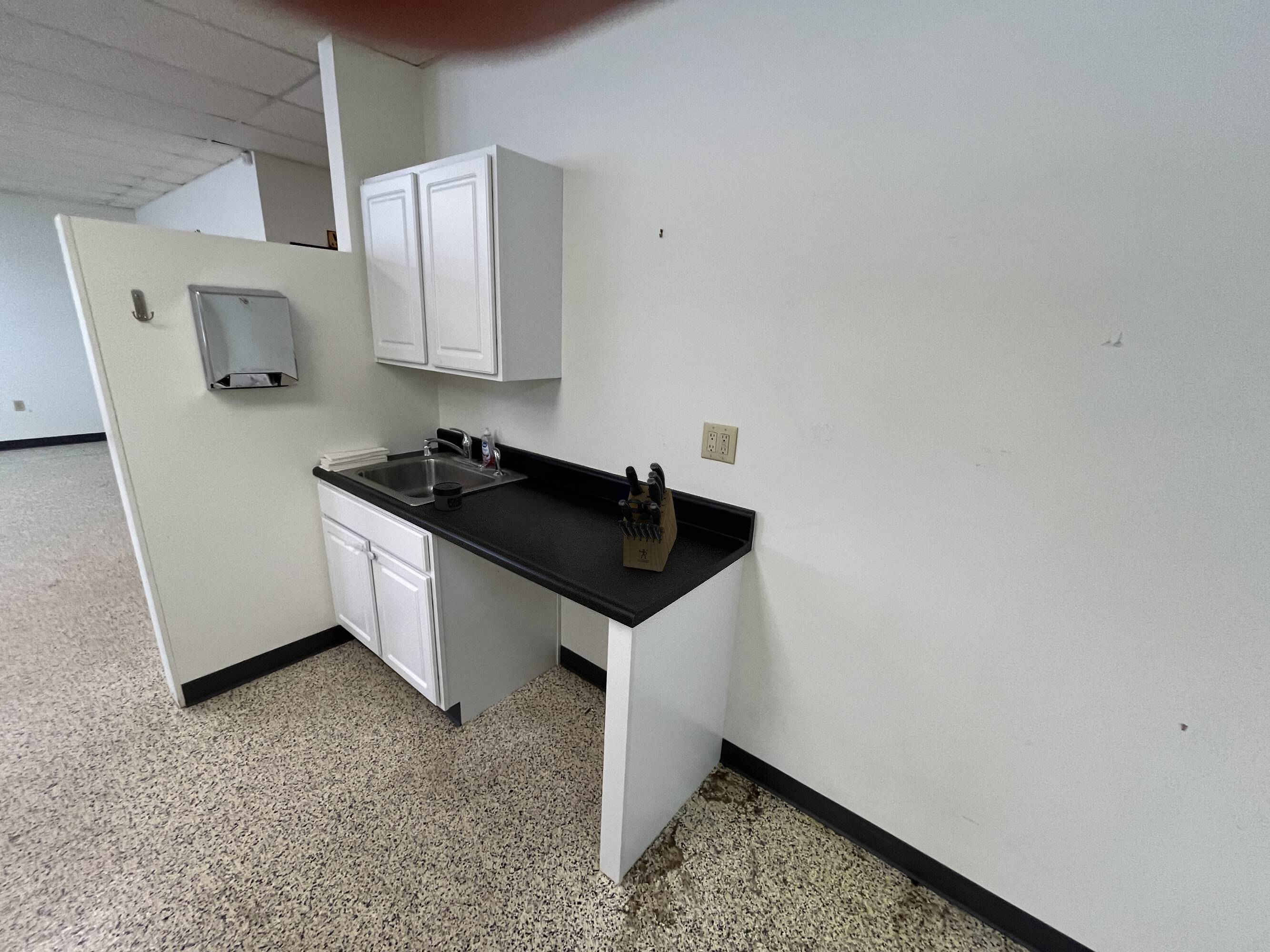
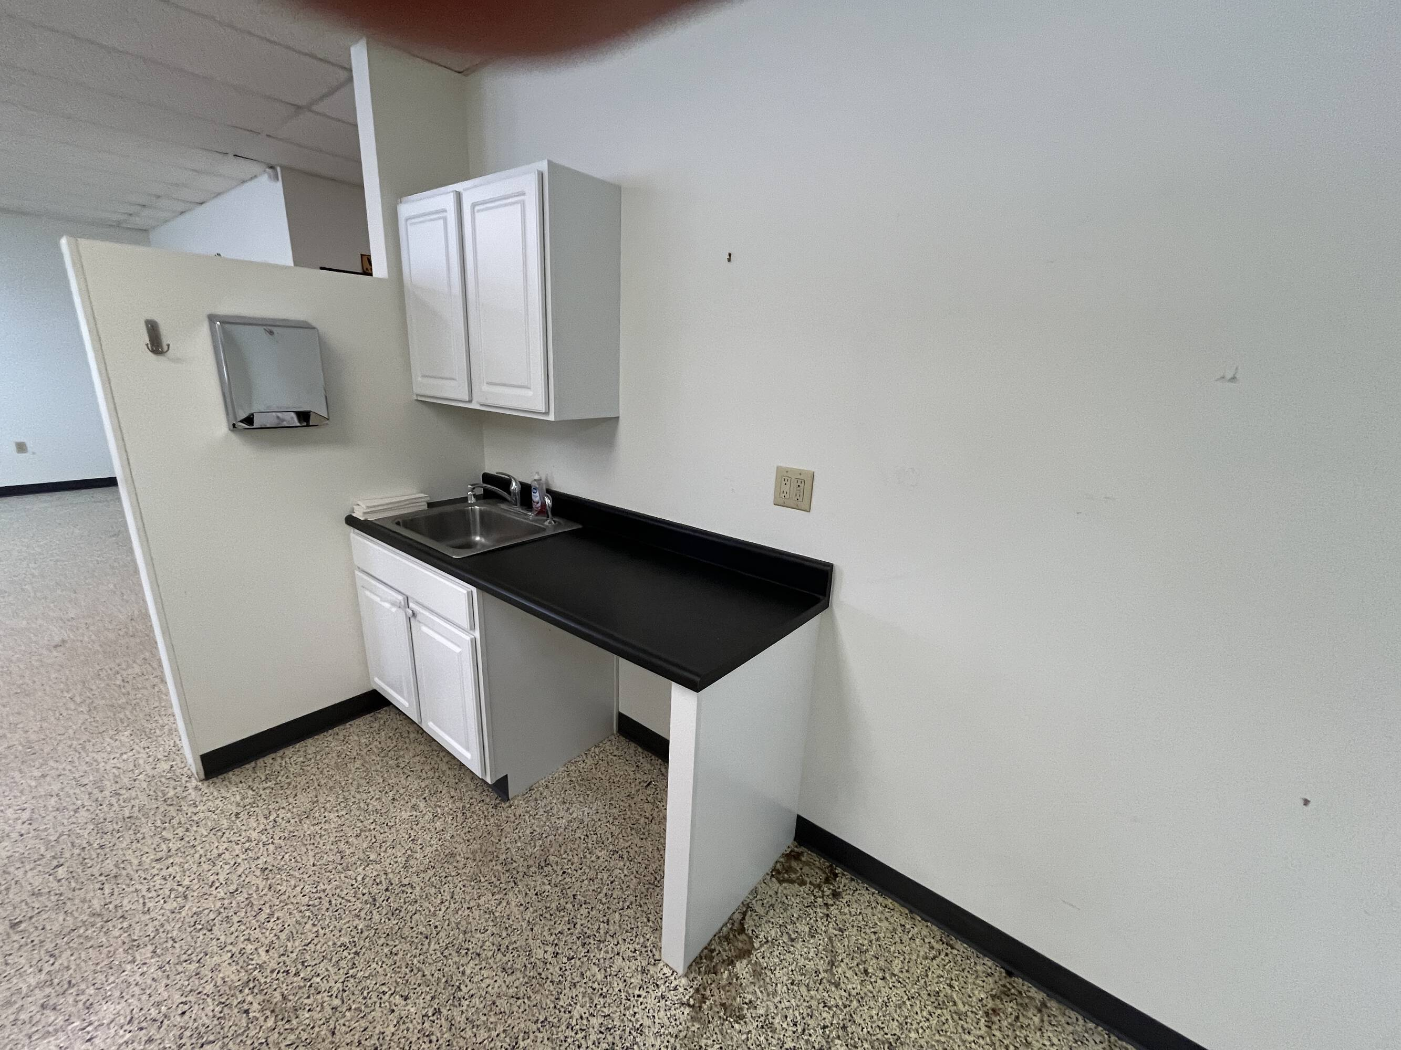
- jar [432,481,464,511]
- knife block [617,462,678,572]
